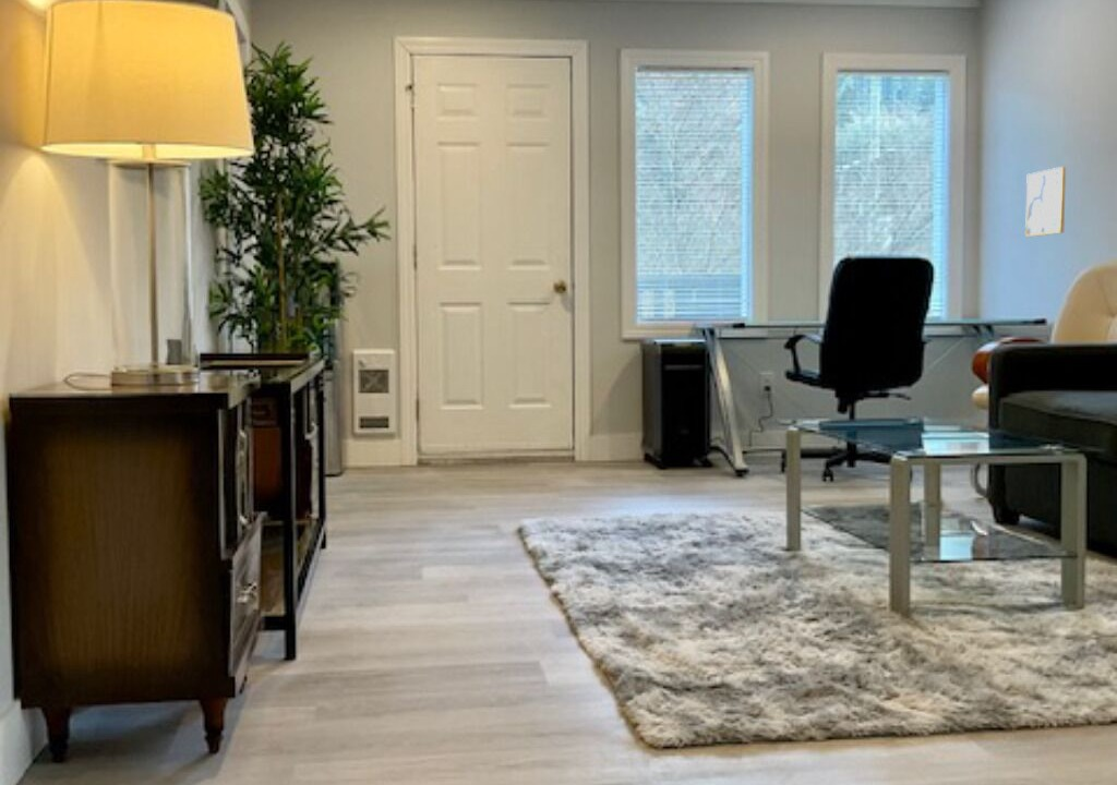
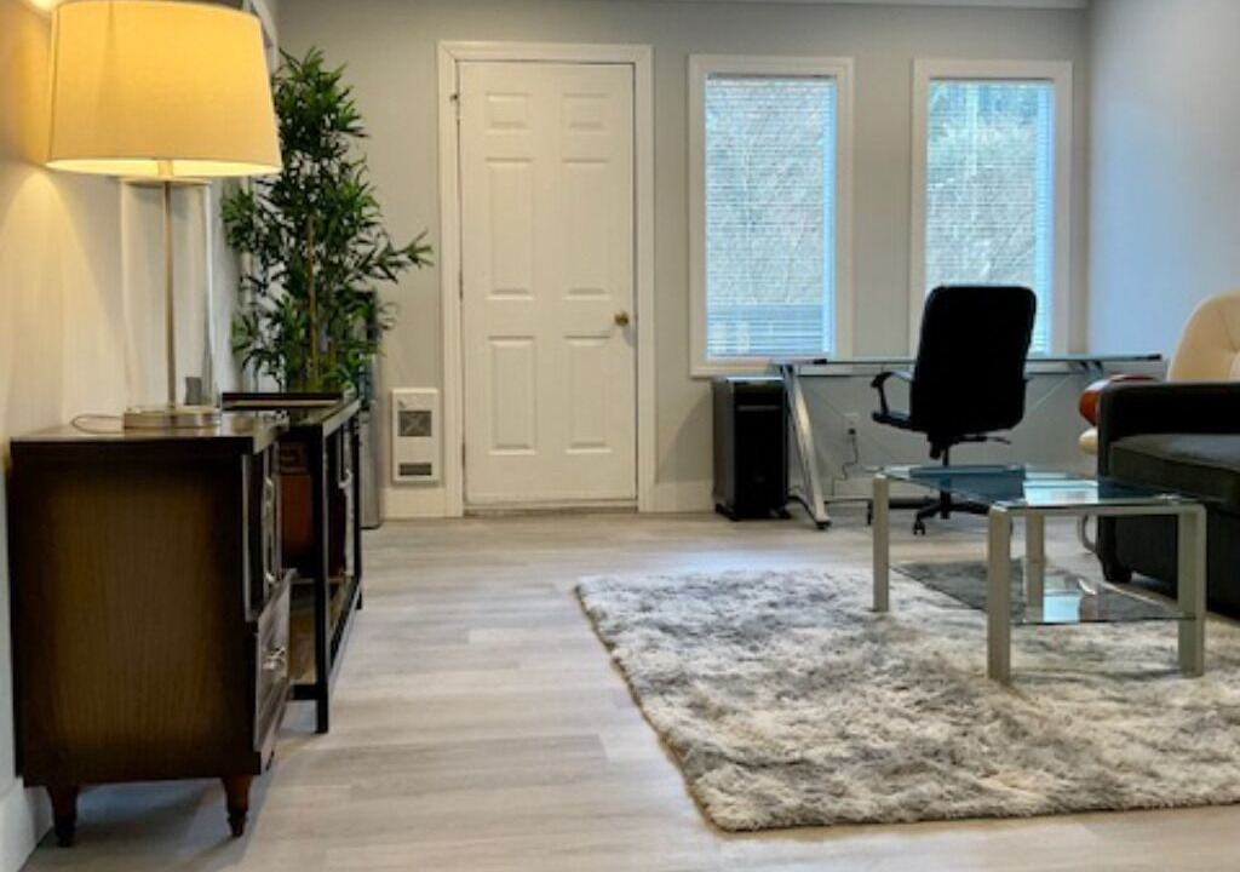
- wall art [1024,166,1067,238]
